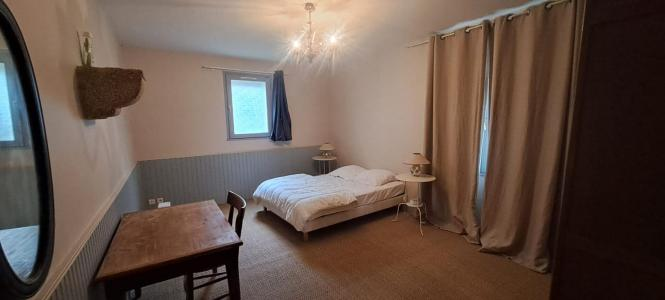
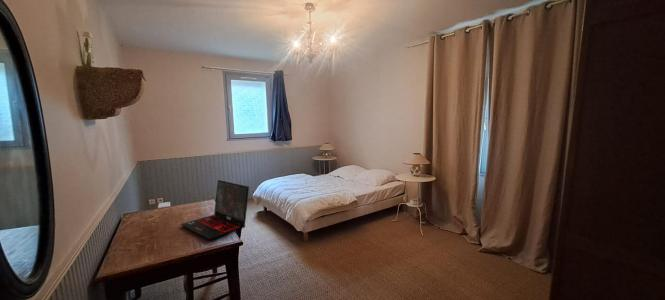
+ laptop [180,179,250,241]
